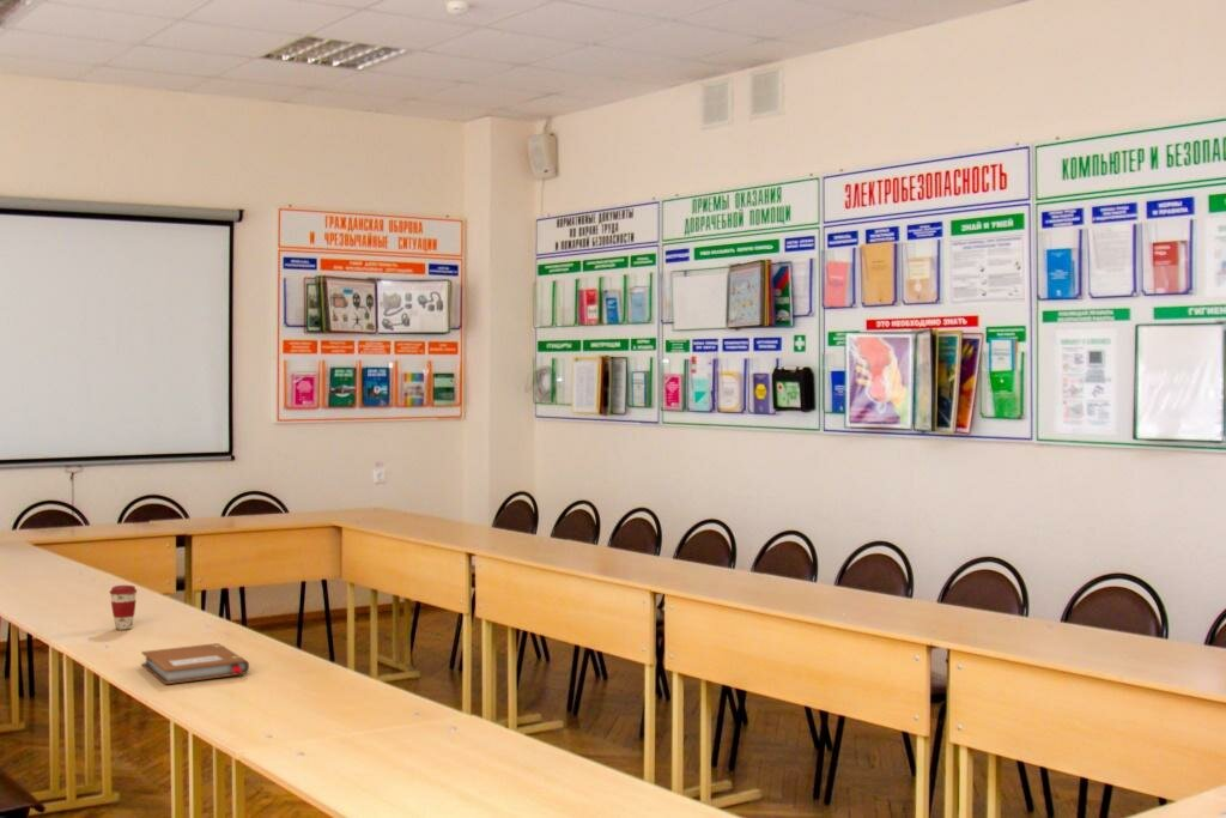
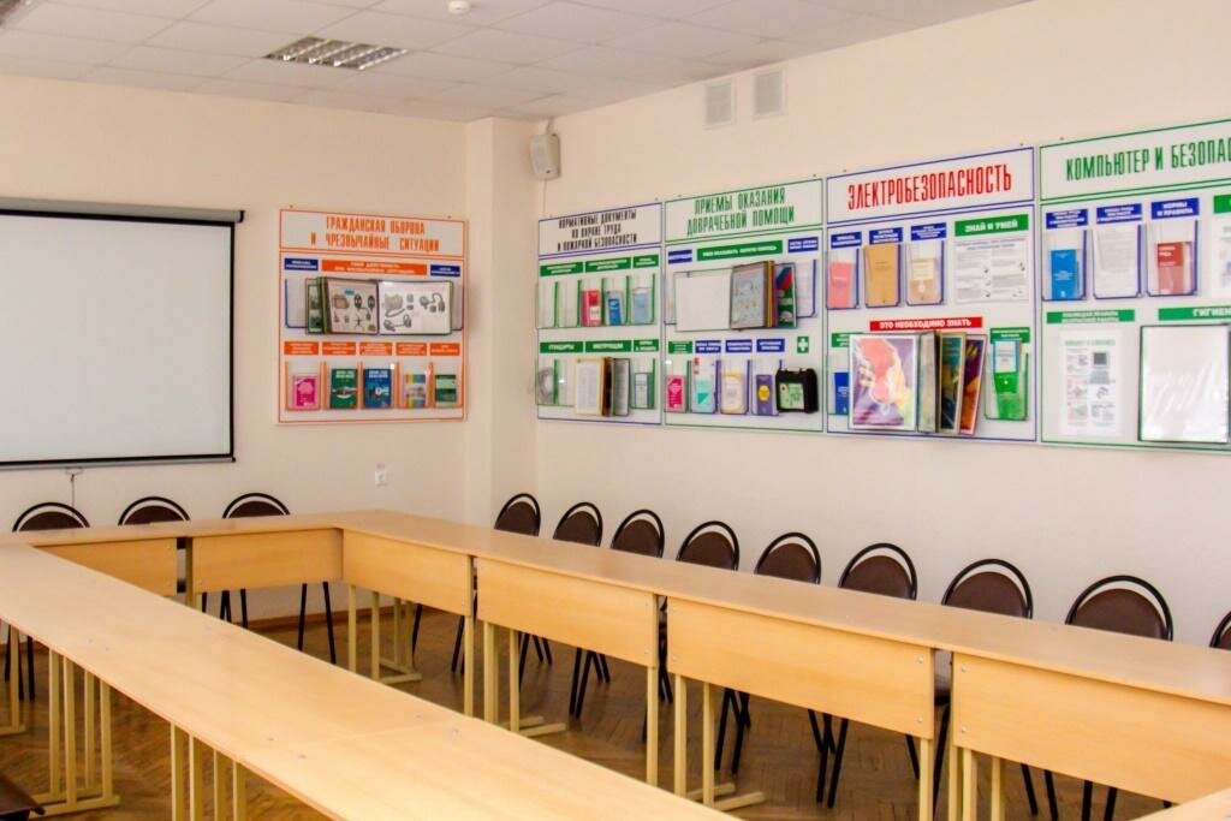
- notebook [140,642,250,685]
- coffee cup [108,584,139,631]
